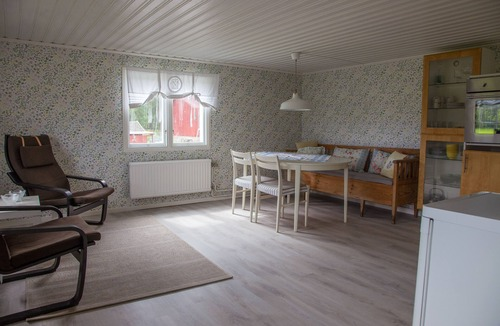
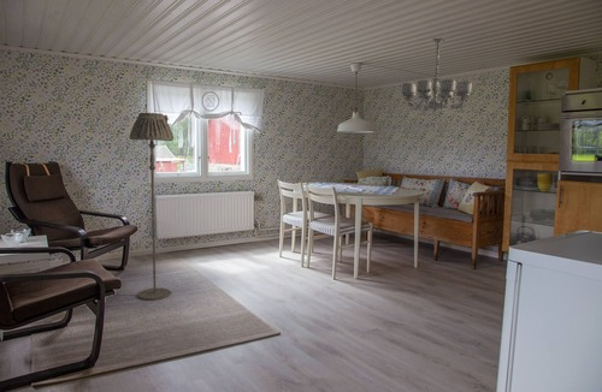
+ floor lamp [129,112,175,302]
+ chandelier [401,36,473,113]
